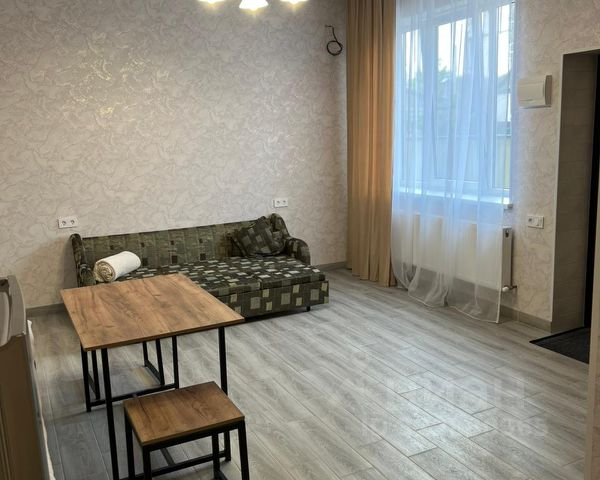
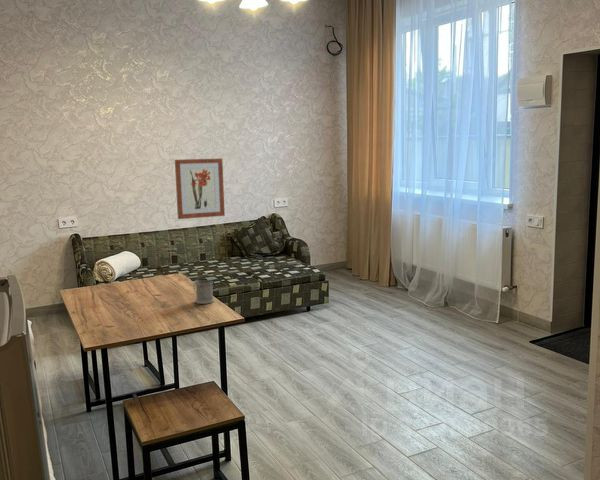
+ mug [192,279,216,305]
+ wall art [174,158,226,220]
